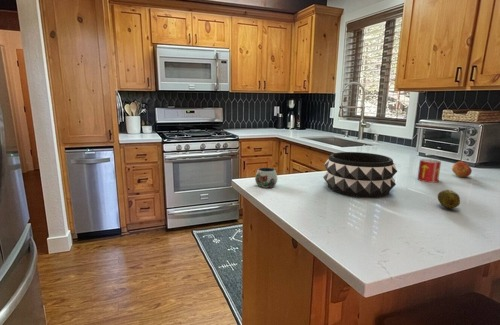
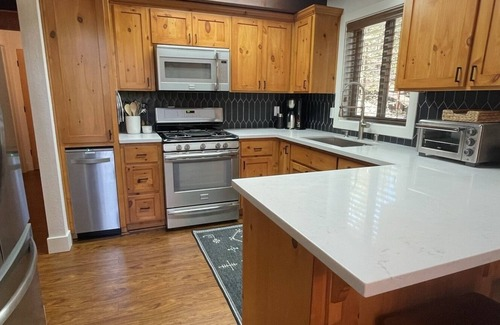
- mug [254,167,278,189]
- decorative bowl [322,151,398,198]
- fruit [437,189,461,210]
- mug [417,158,442,184]
- apple [451,160,473,178]
